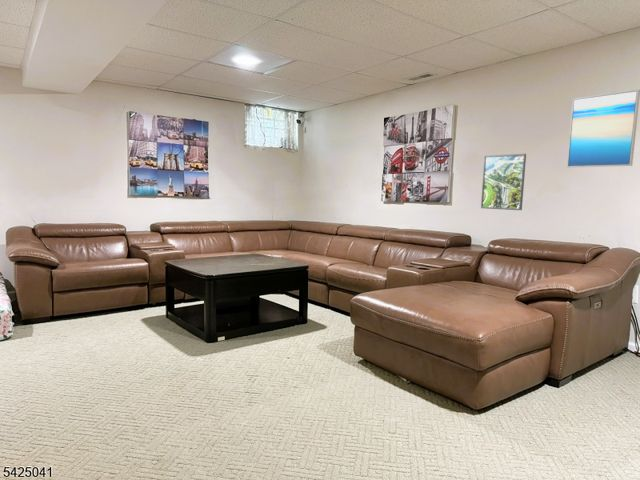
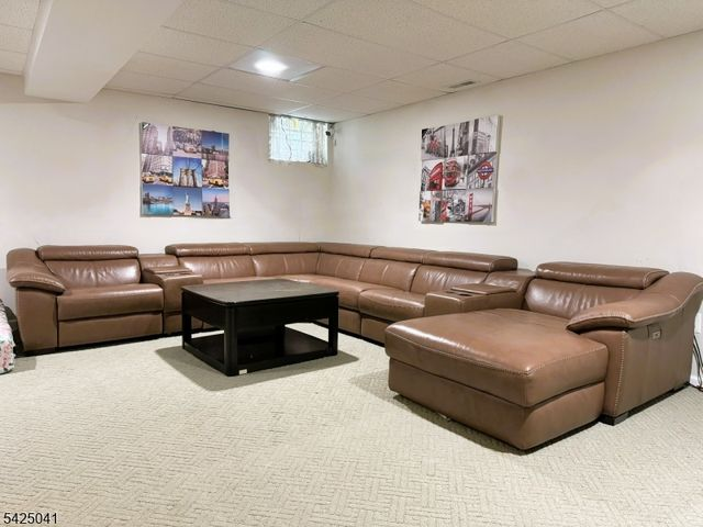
- wall art [566,88,640,168]
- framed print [480,153,527,211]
